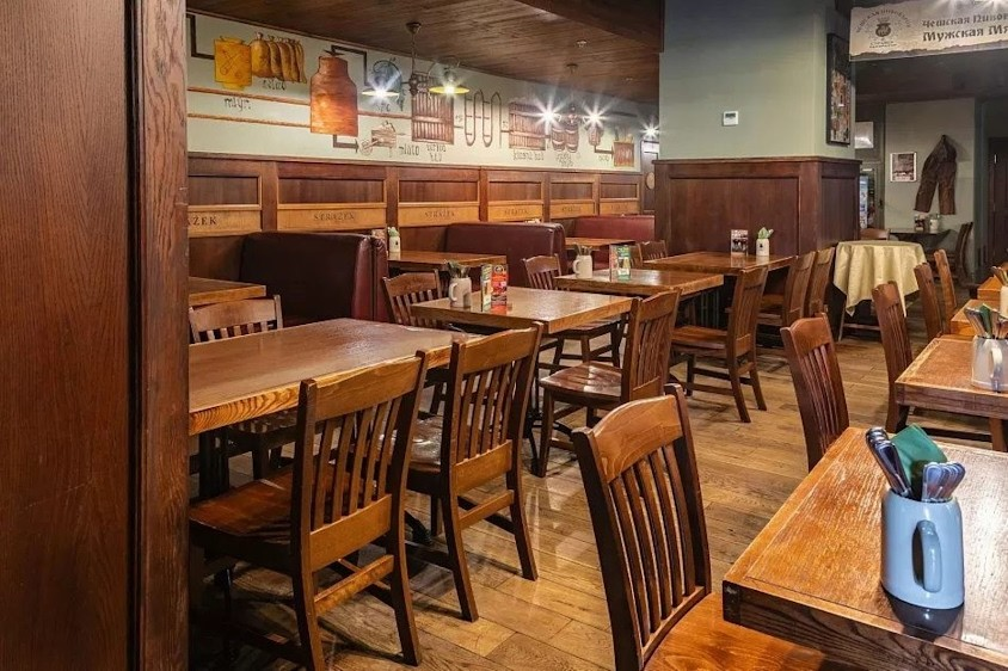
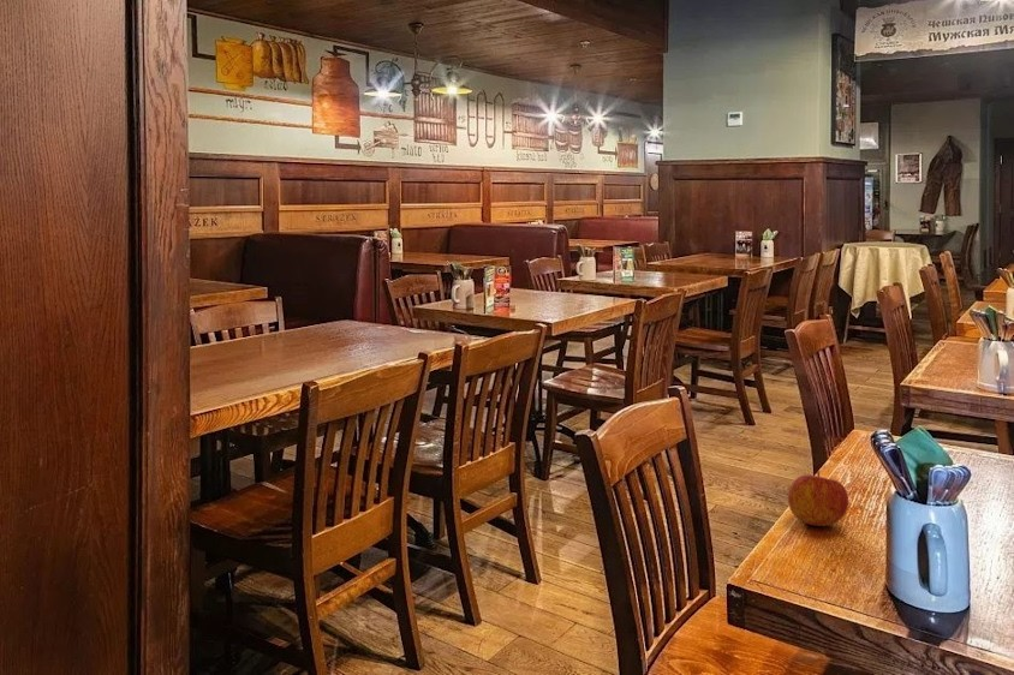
+ apple [787,470,849,527]
